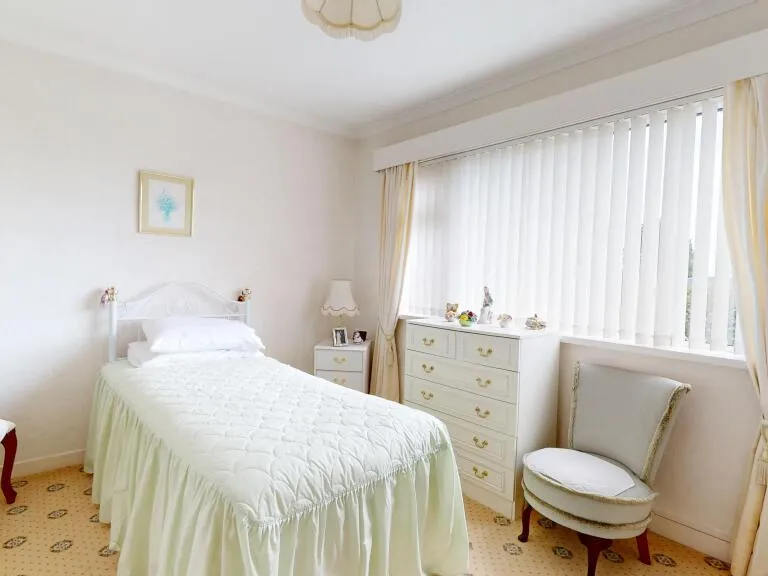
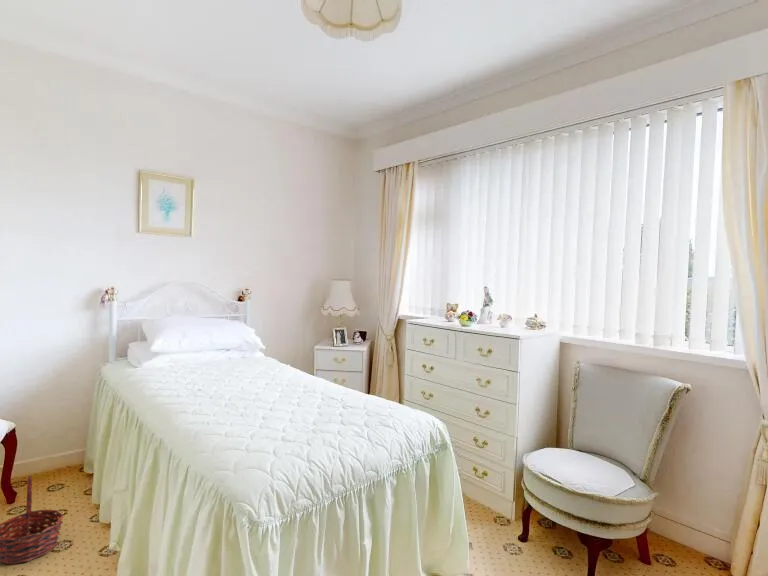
+ basket [0,475,65,565]
